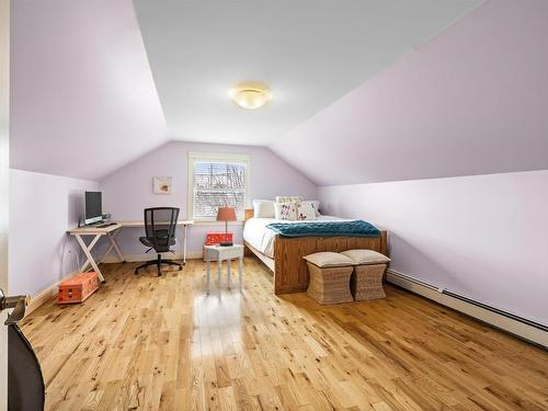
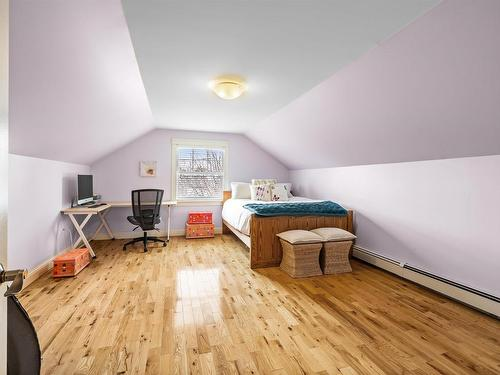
- table lamp [215,204,238,247]
- nightstand [203,243,246,299]
